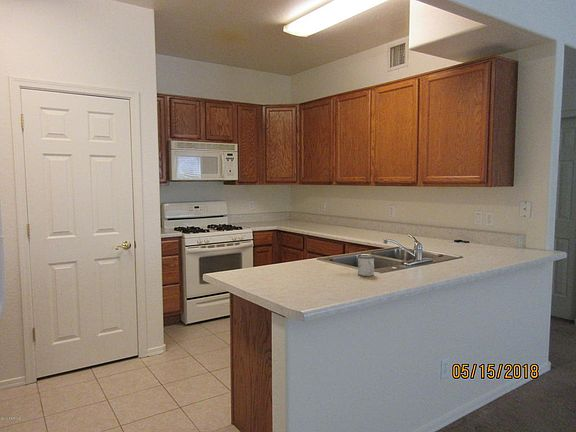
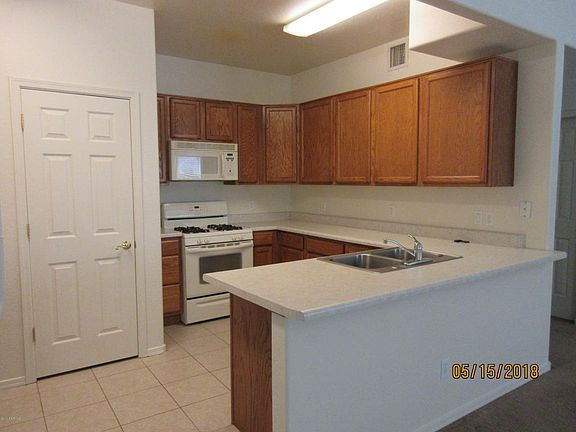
- mug [357,254,375,277]
